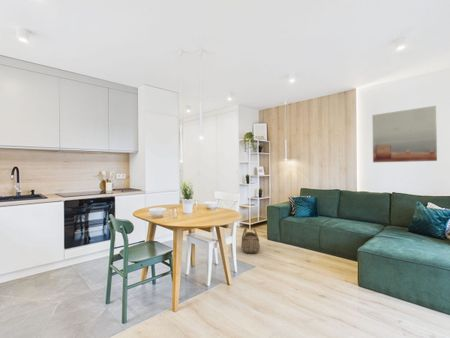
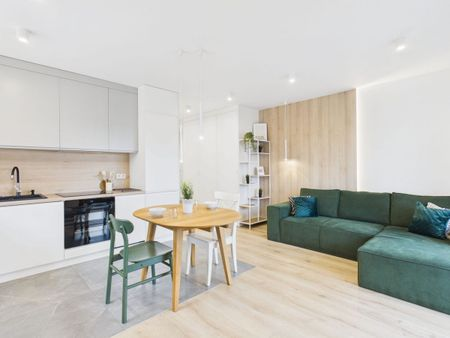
- wall art [371,105,438,163]
- basket [240,227,261,254]
